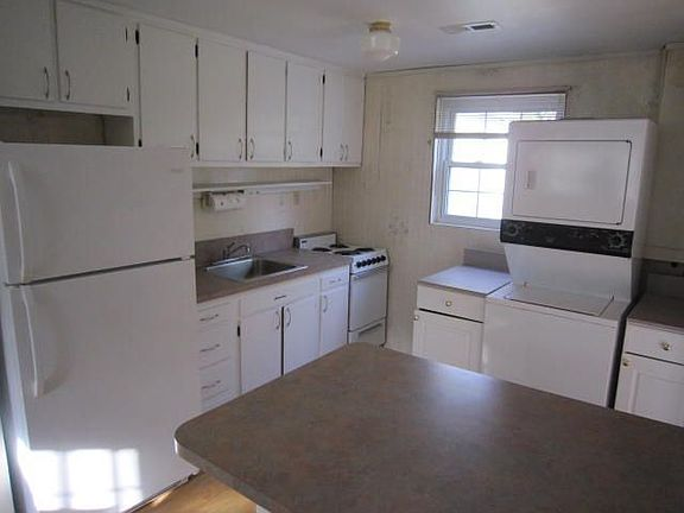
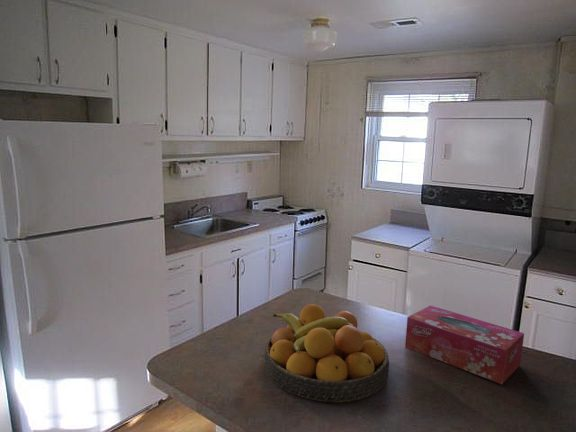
+ fruit bowl [263,303,390,403]
+ tissue box [404,304,525,385]
